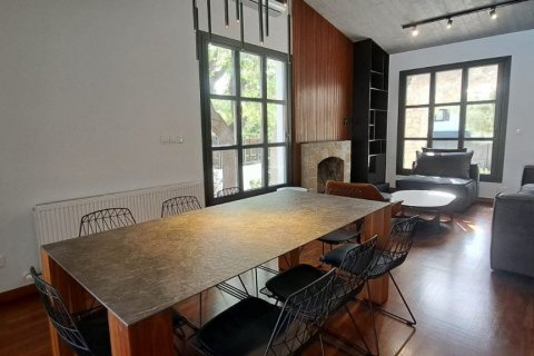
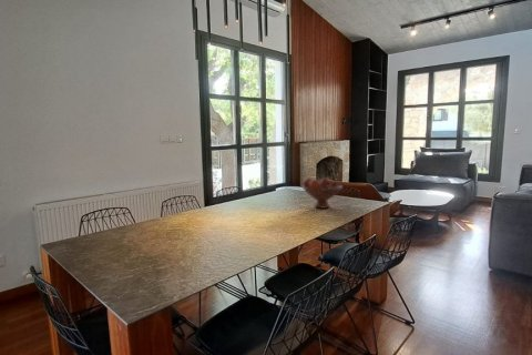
+ fruit bowl [300,176,344,210]
